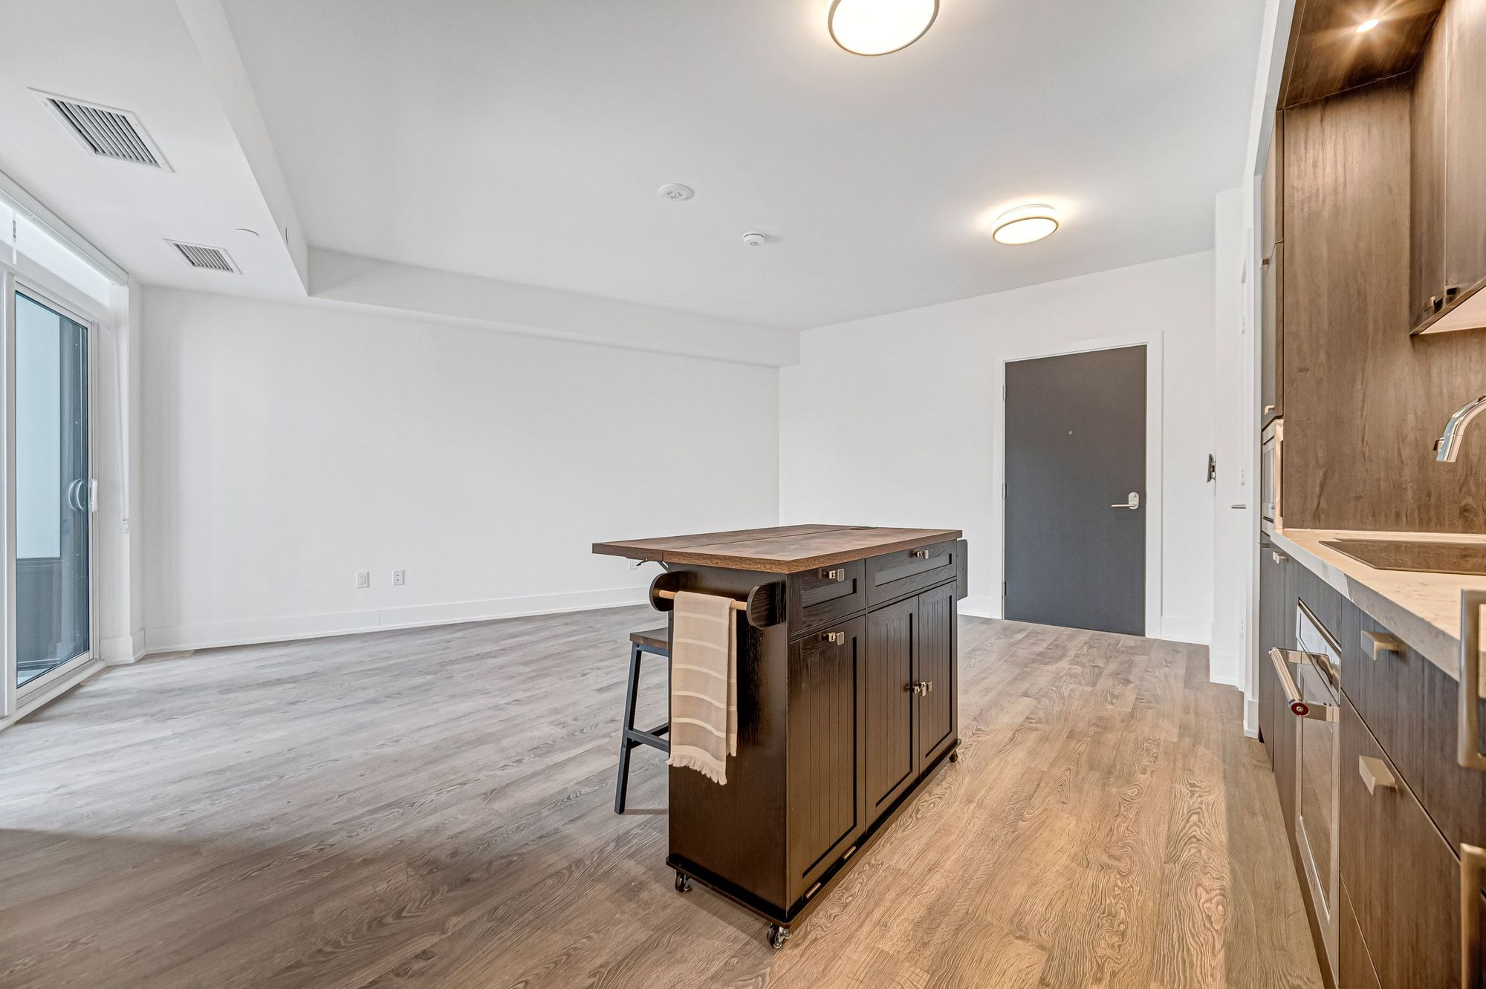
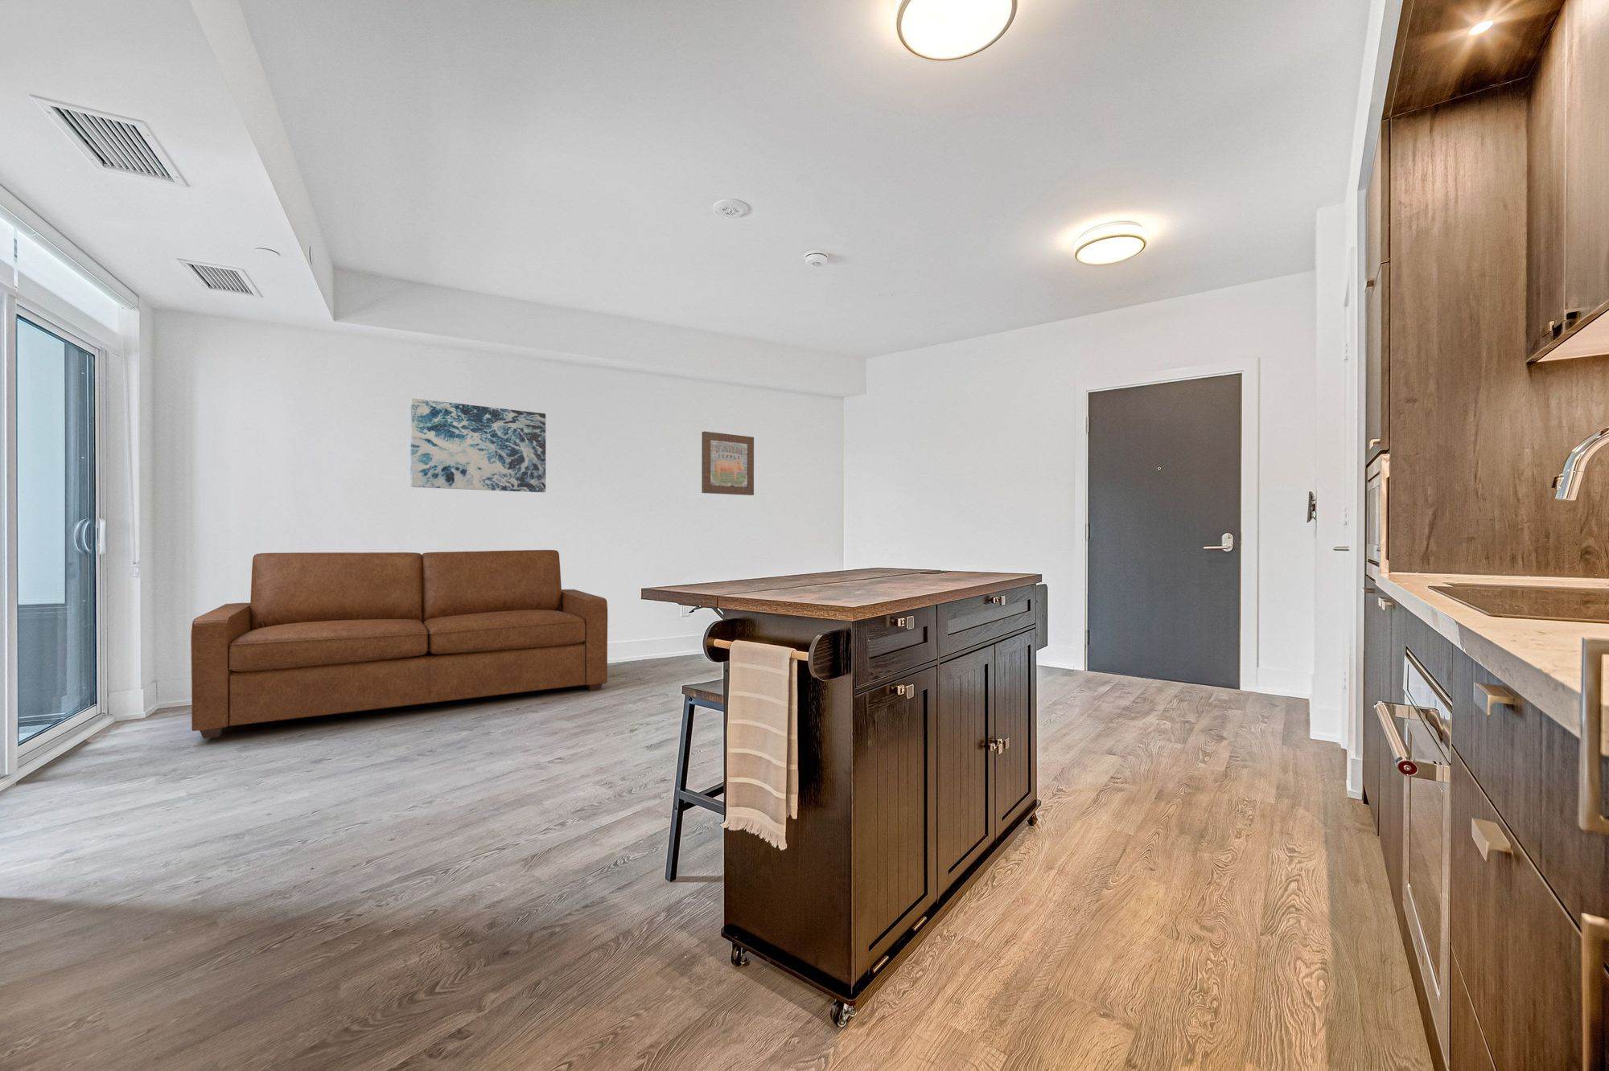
+ wall art [410,397,546,492]
+ wall art [701,430,754,496]
+ sofa [190,549,608,739]
